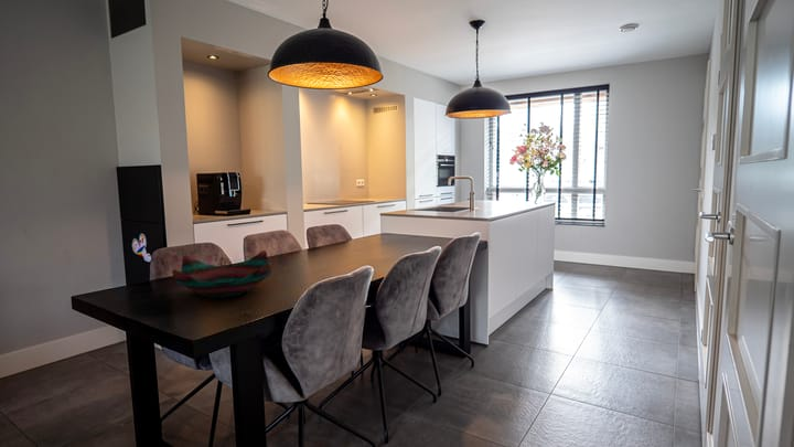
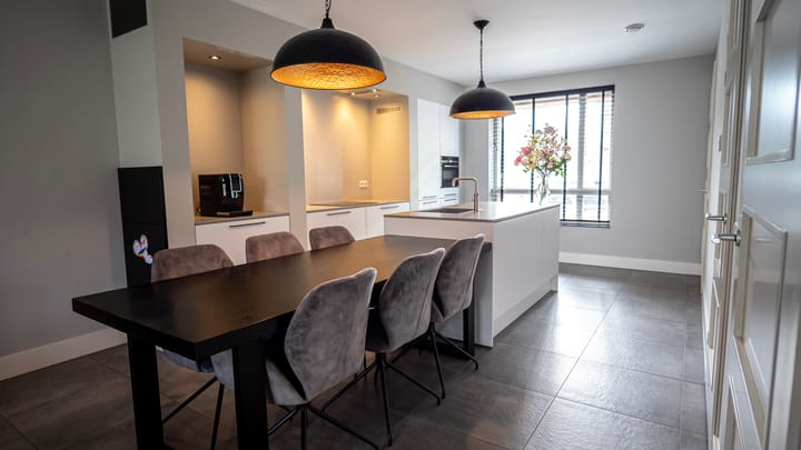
- decorative bowl [171,249,272,299]
